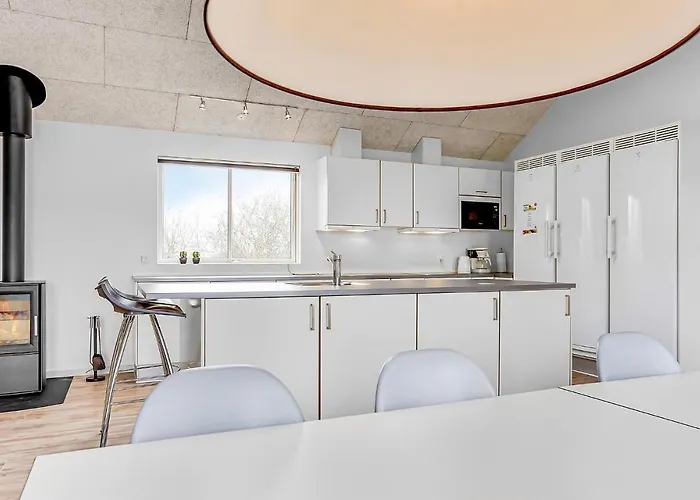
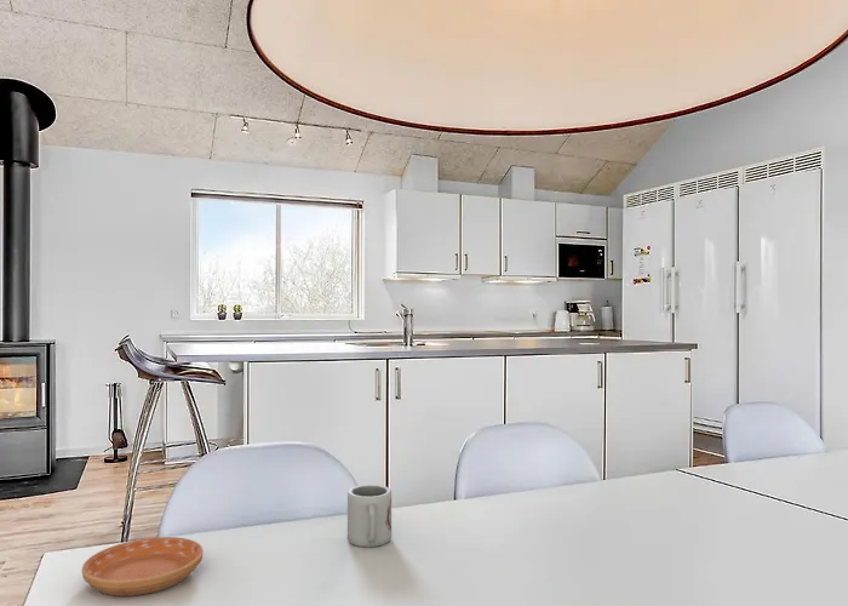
+ cup [346,484,393,548]
+ saucer [81,536,205,598]
